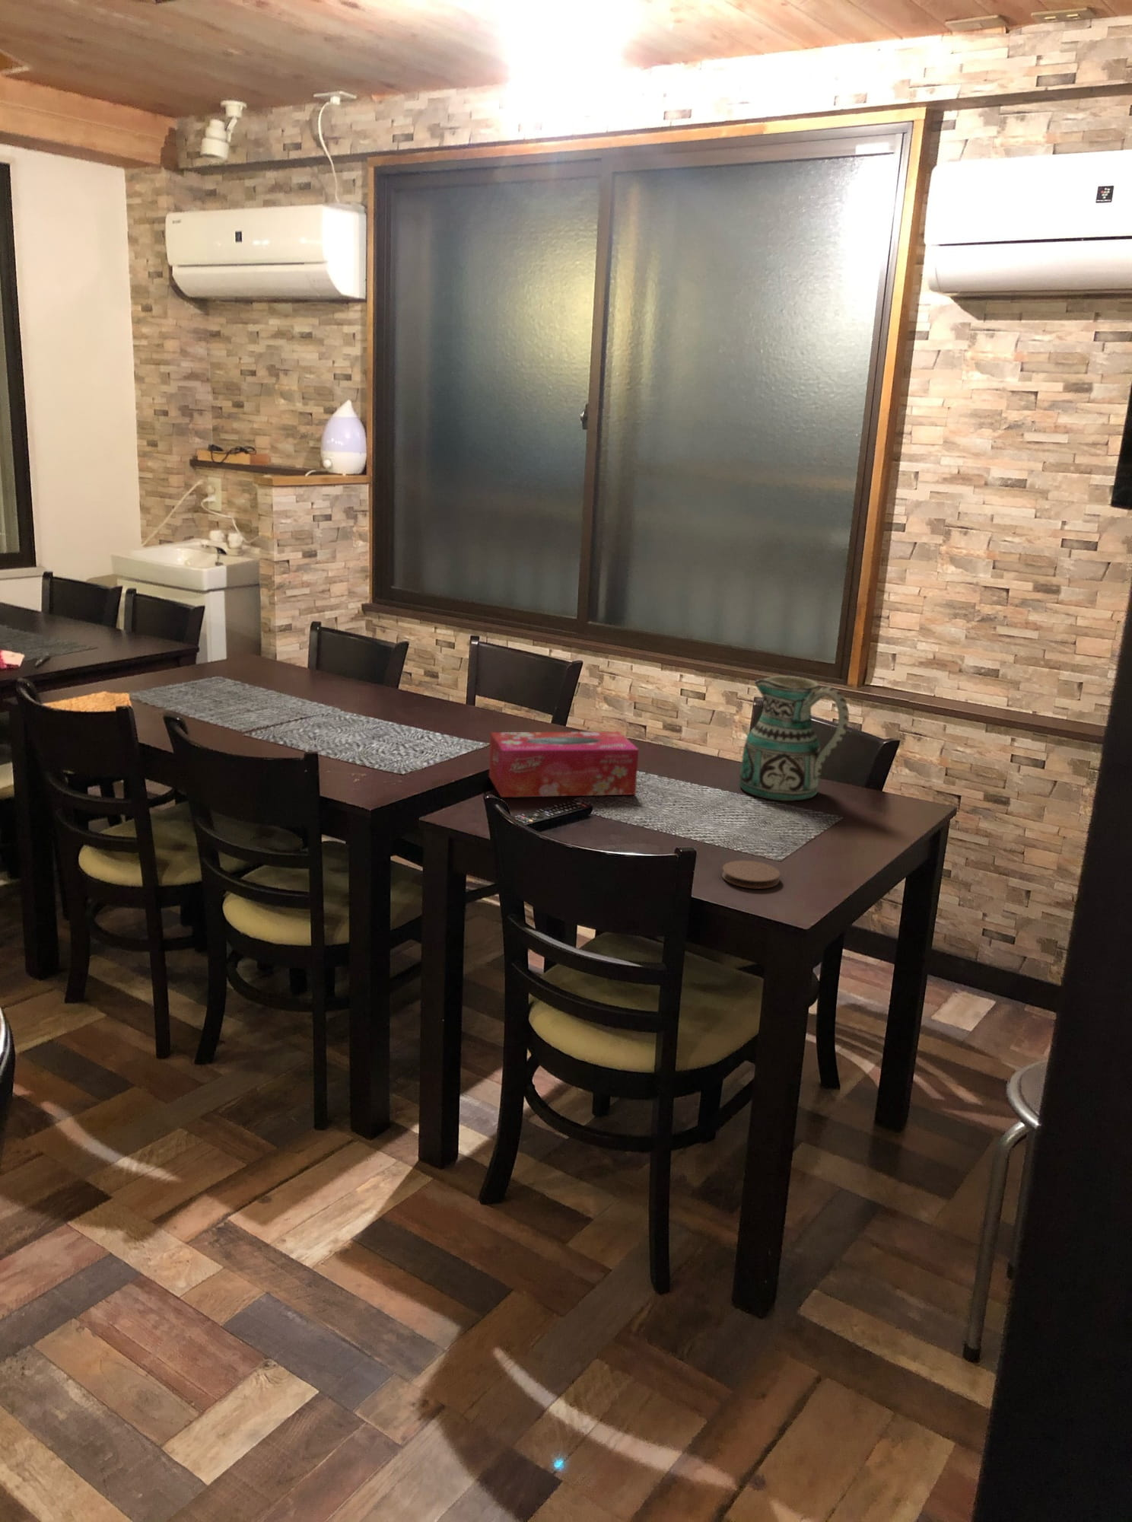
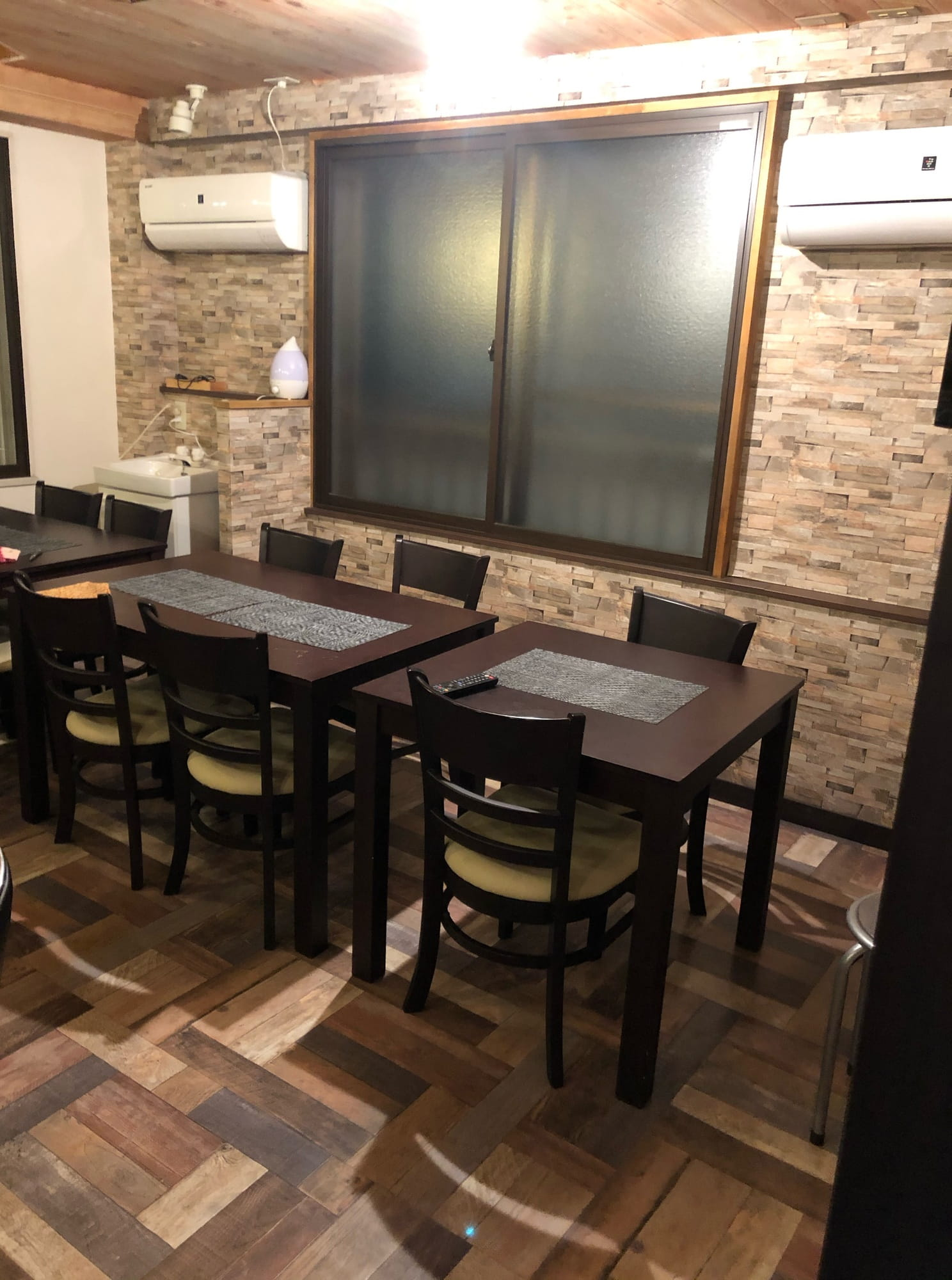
- tissue box [489,730,639,798]
- ceramic pitcher [738,675,850,801]
- coaster [722,860,780,889]
